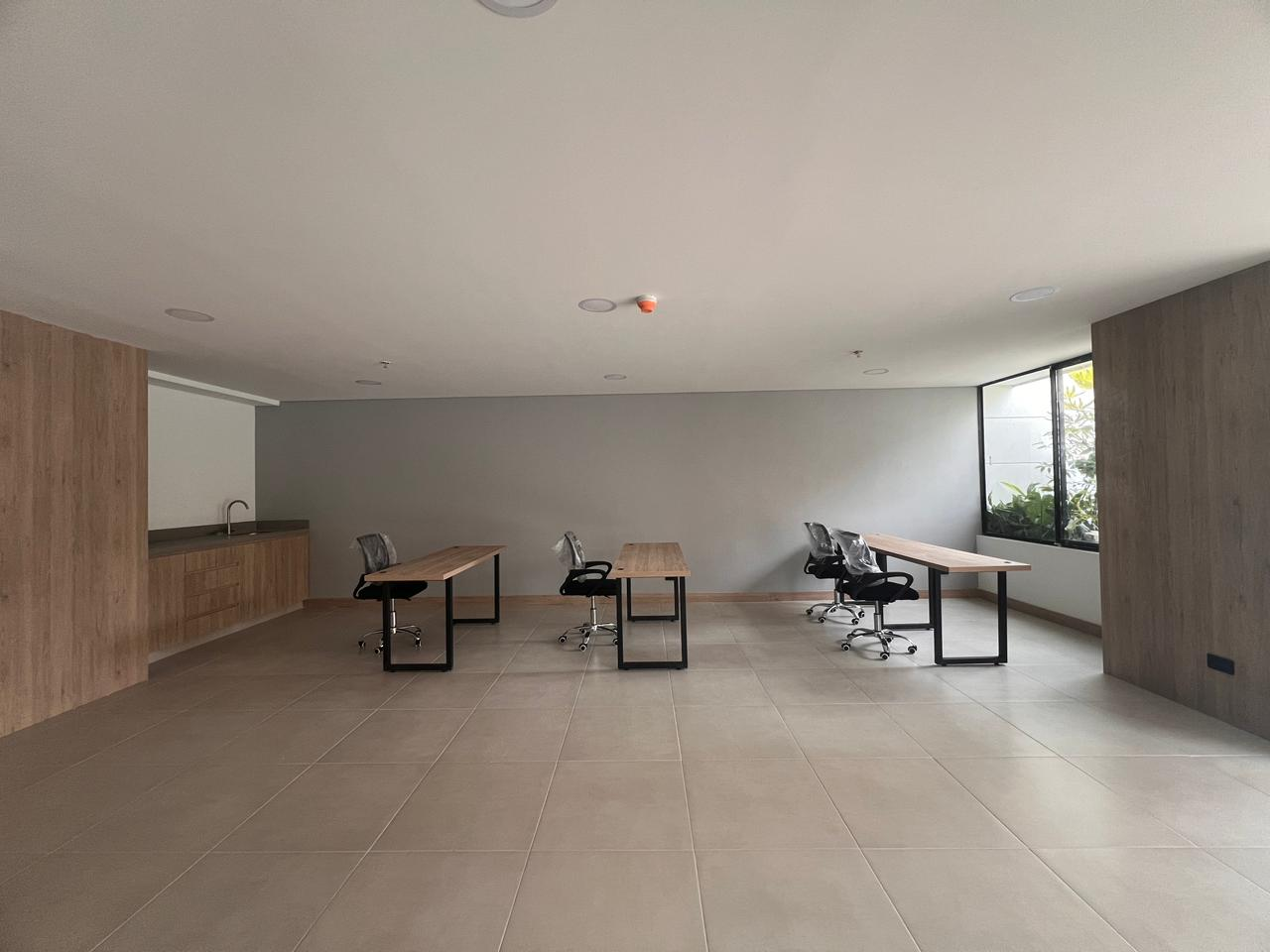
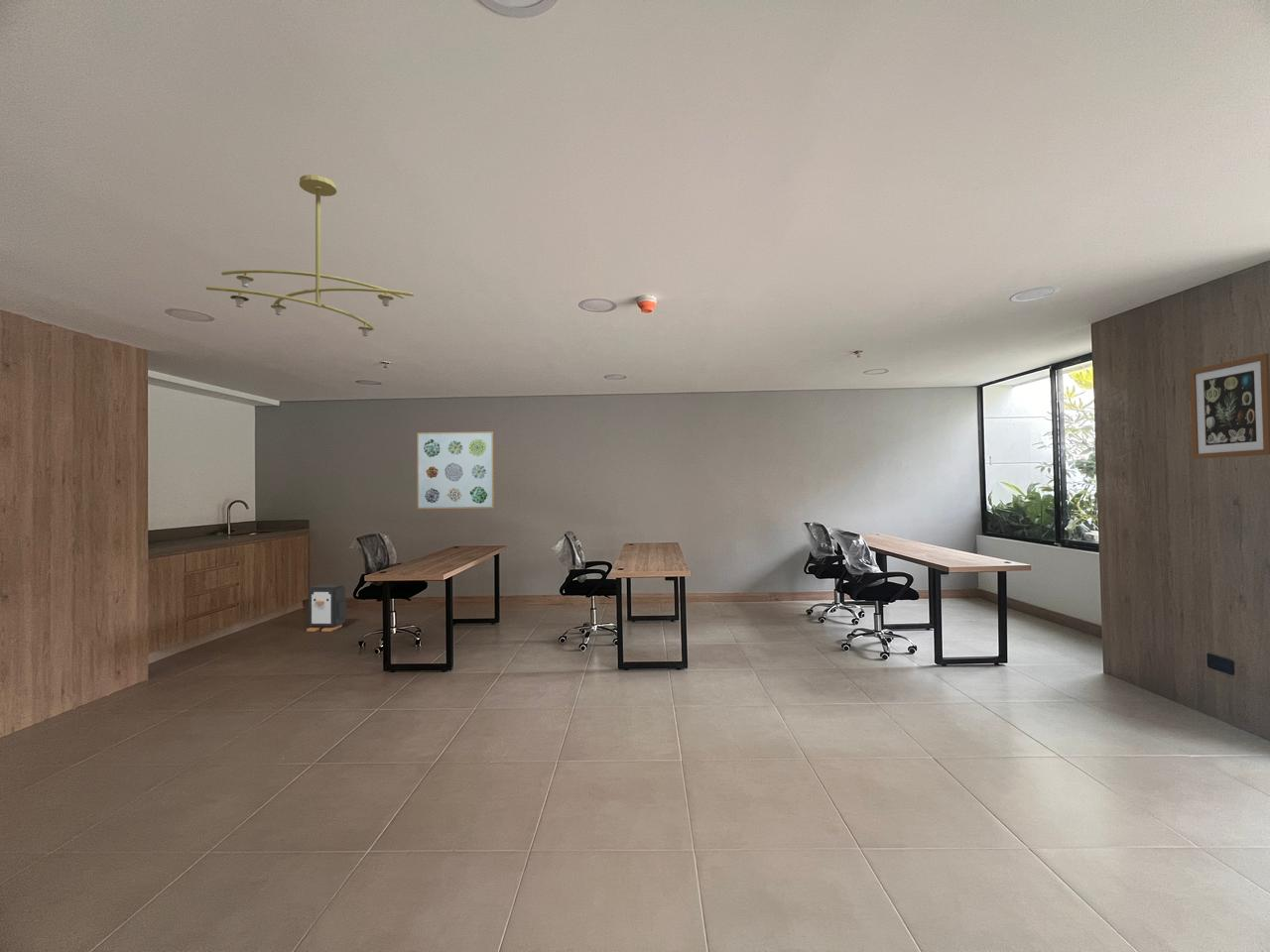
+ wall art [416,430,495,510]
+ ceiling light fixture [205,174,415,337]
+ wall art [1189,352,1270,460]
+ trash can [306,584,347,633]
